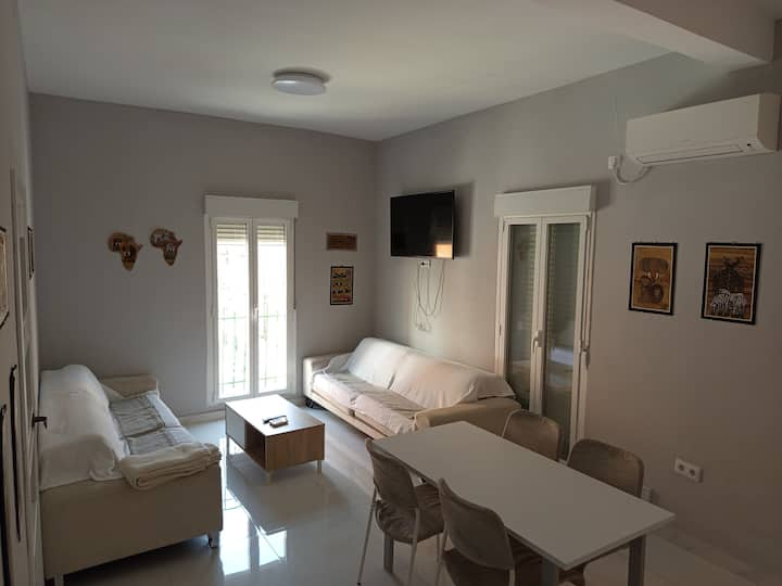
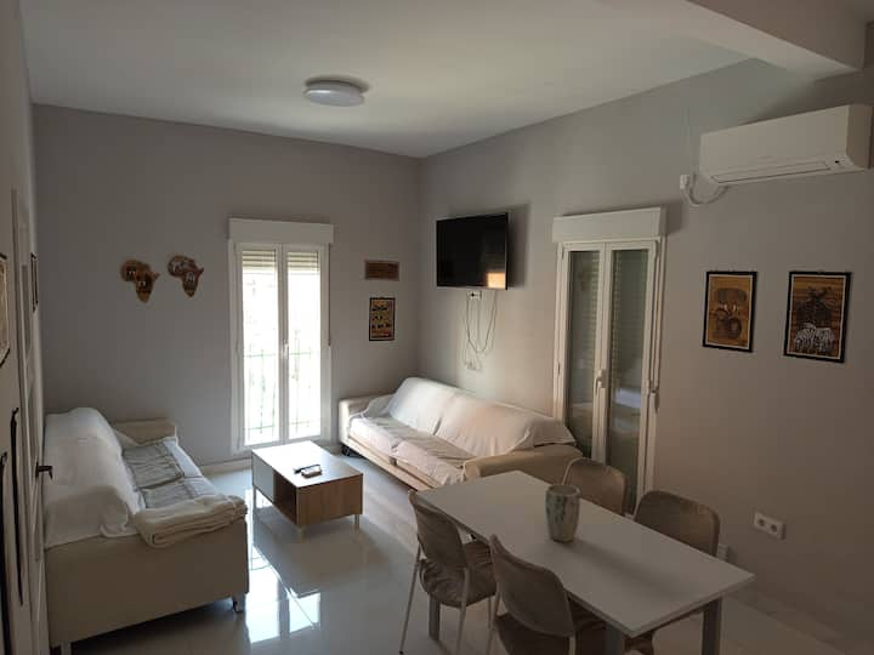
+ plant pot [545,483,581,543]
